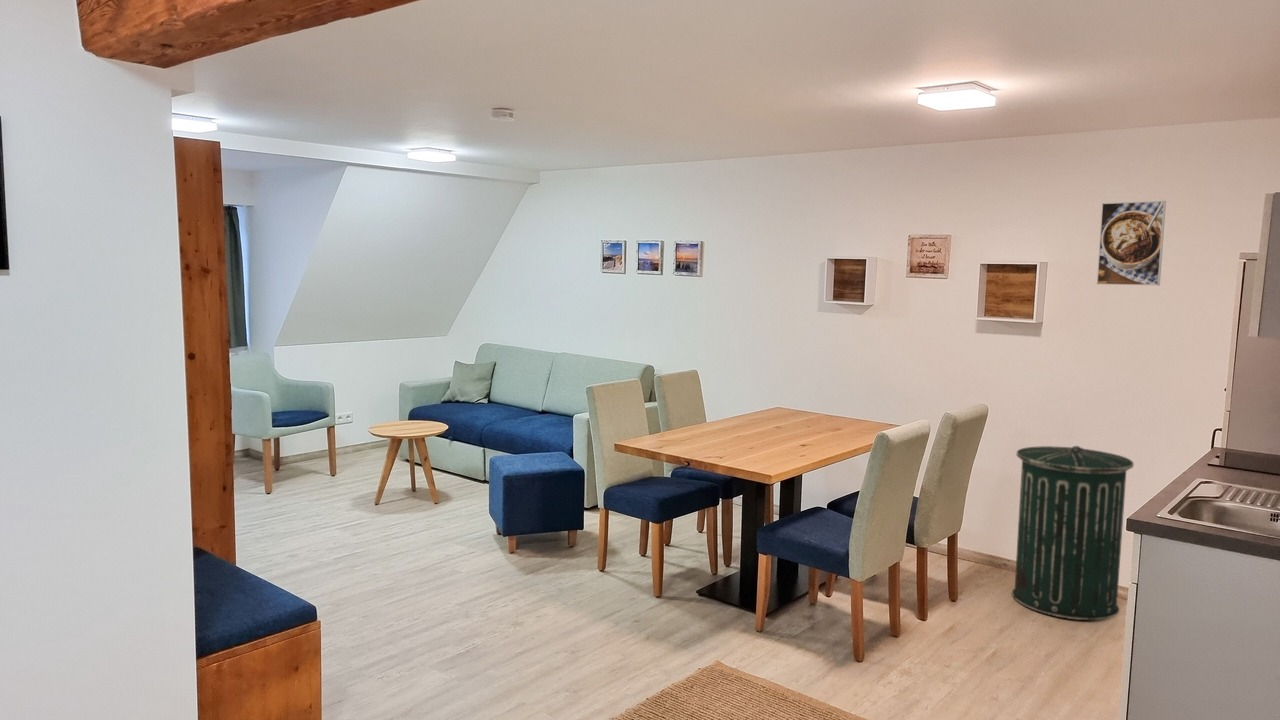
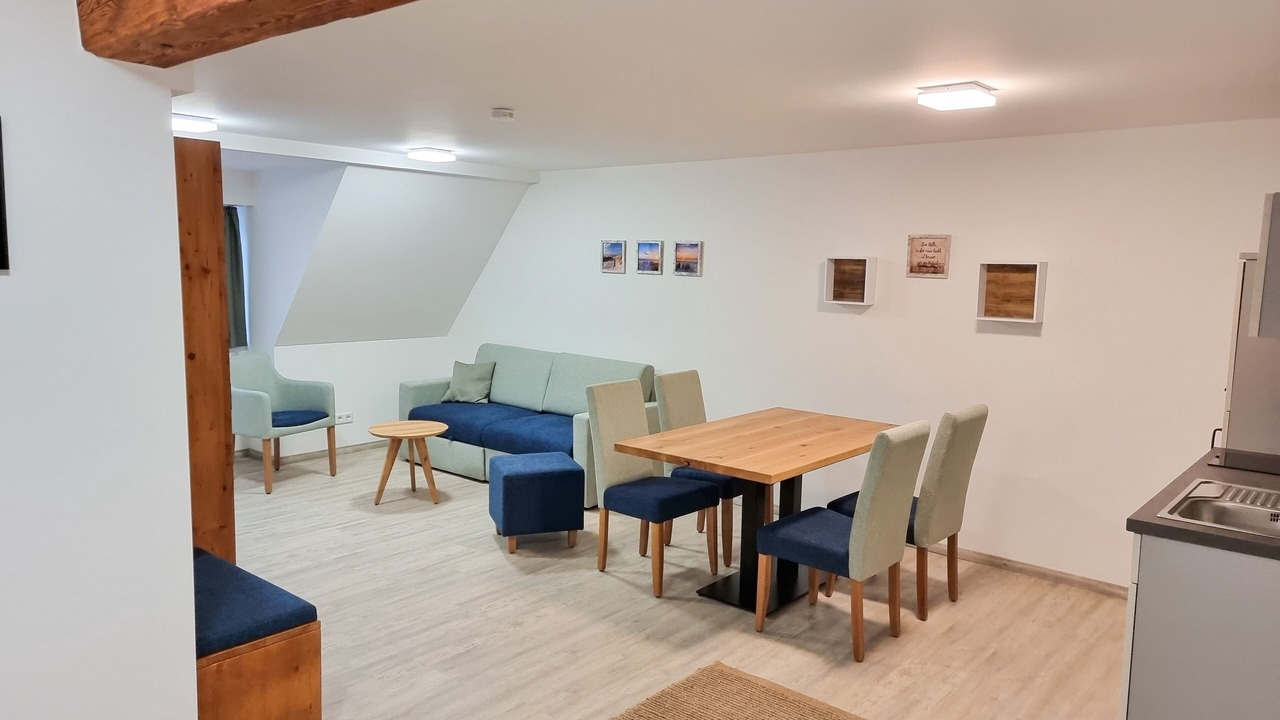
- trash can [1011,445,1135,621]
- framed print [1096,200,1167,286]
